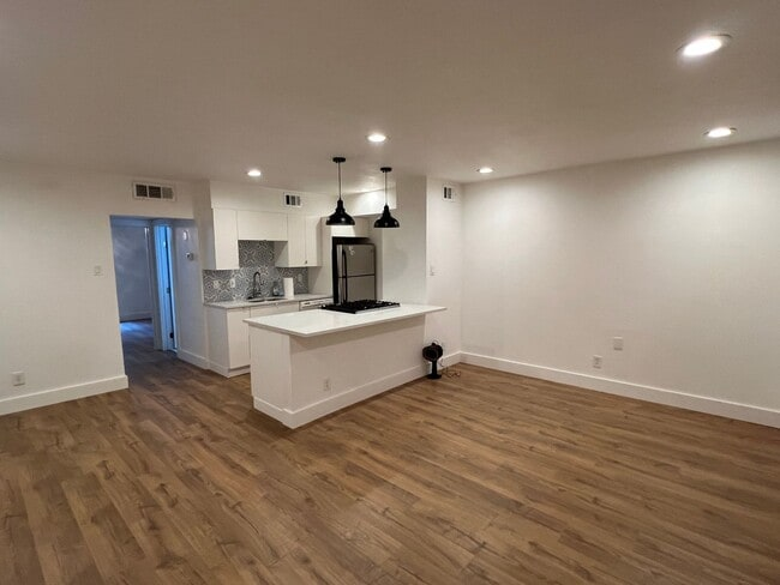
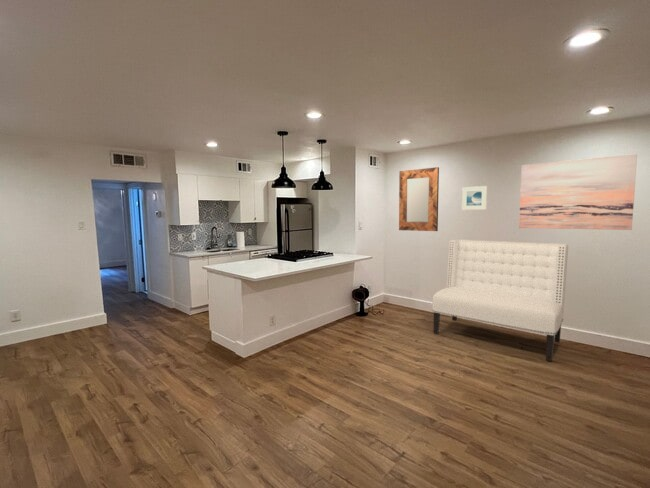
+ home mirror [398,166,440,232]
+ wall art [518,153,638,231]
+ sofa [431,238,569,362]
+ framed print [461,185,488,211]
